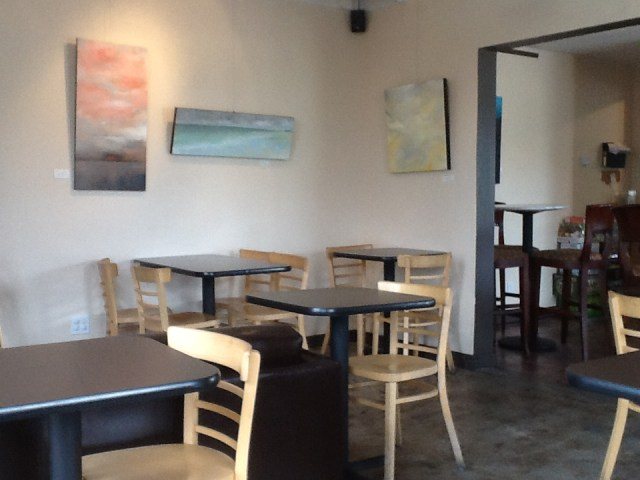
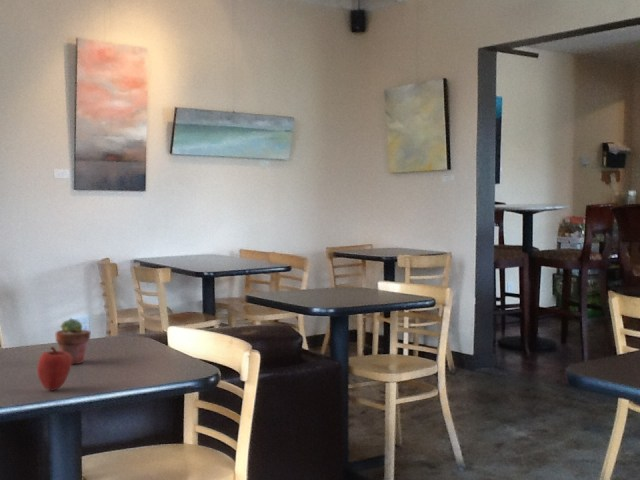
+ apple [36,346,73,392]
+ potted succulent [55,317,92,365]
